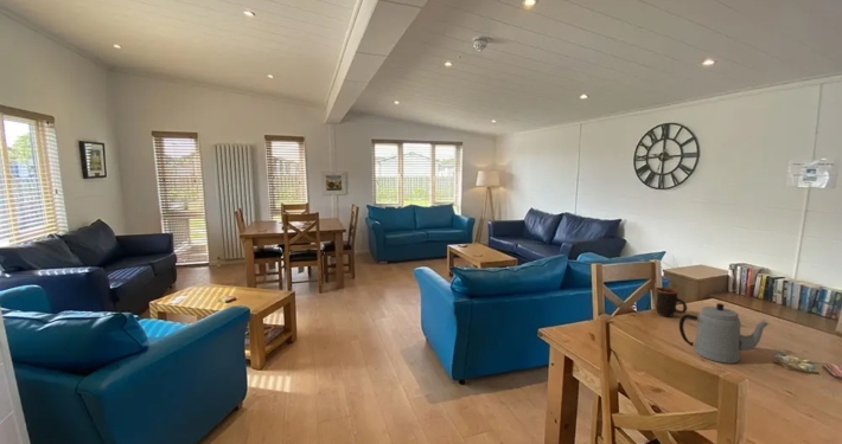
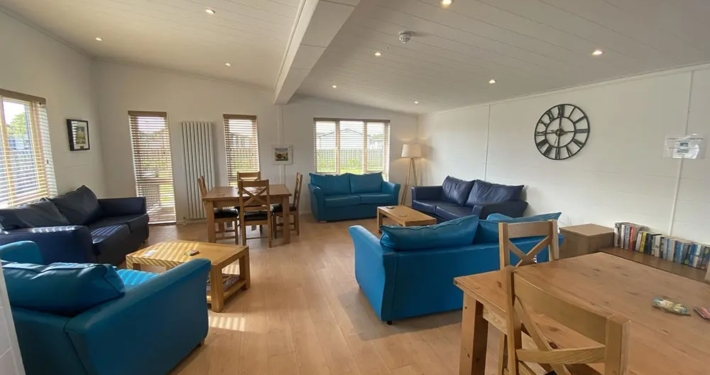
- teapot [678,302,770,365]
- mug [653,287,688,318]
